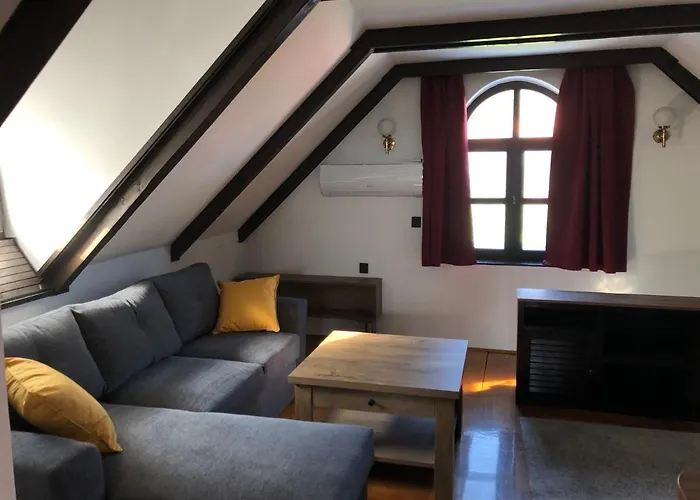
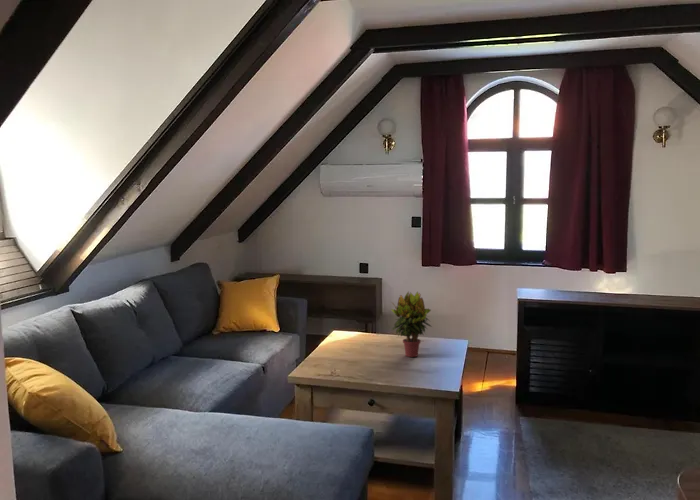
+ potted plant [390,290,433,358]
